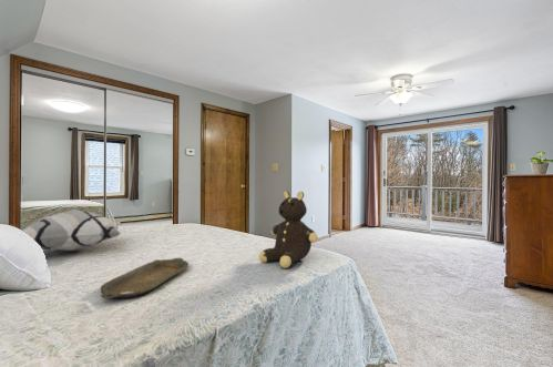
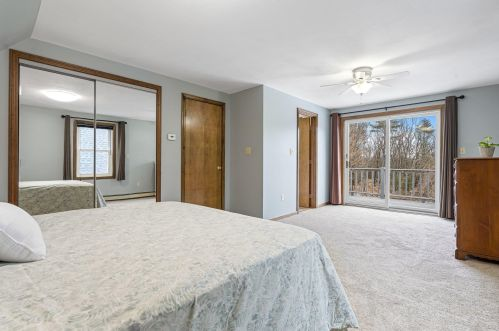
- decorative pillow [21,208,122,252]
- serving tray [100,257,190,299]
- teddy bear [258,190,319,269]
